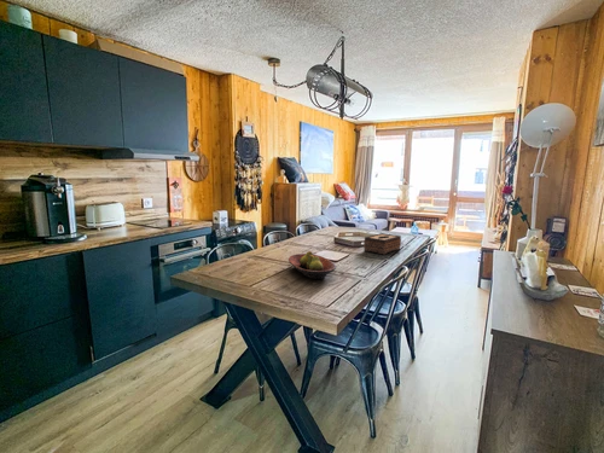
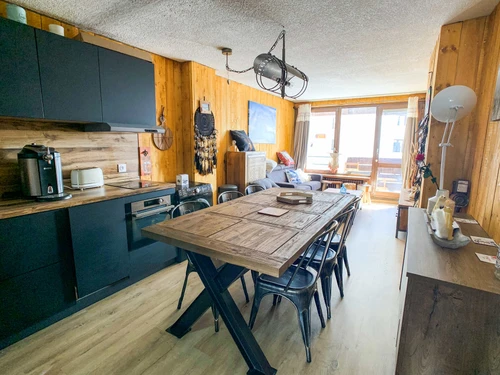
- fruit bowl [288,250,337,280]
- tissue box [362,232,402,255]
